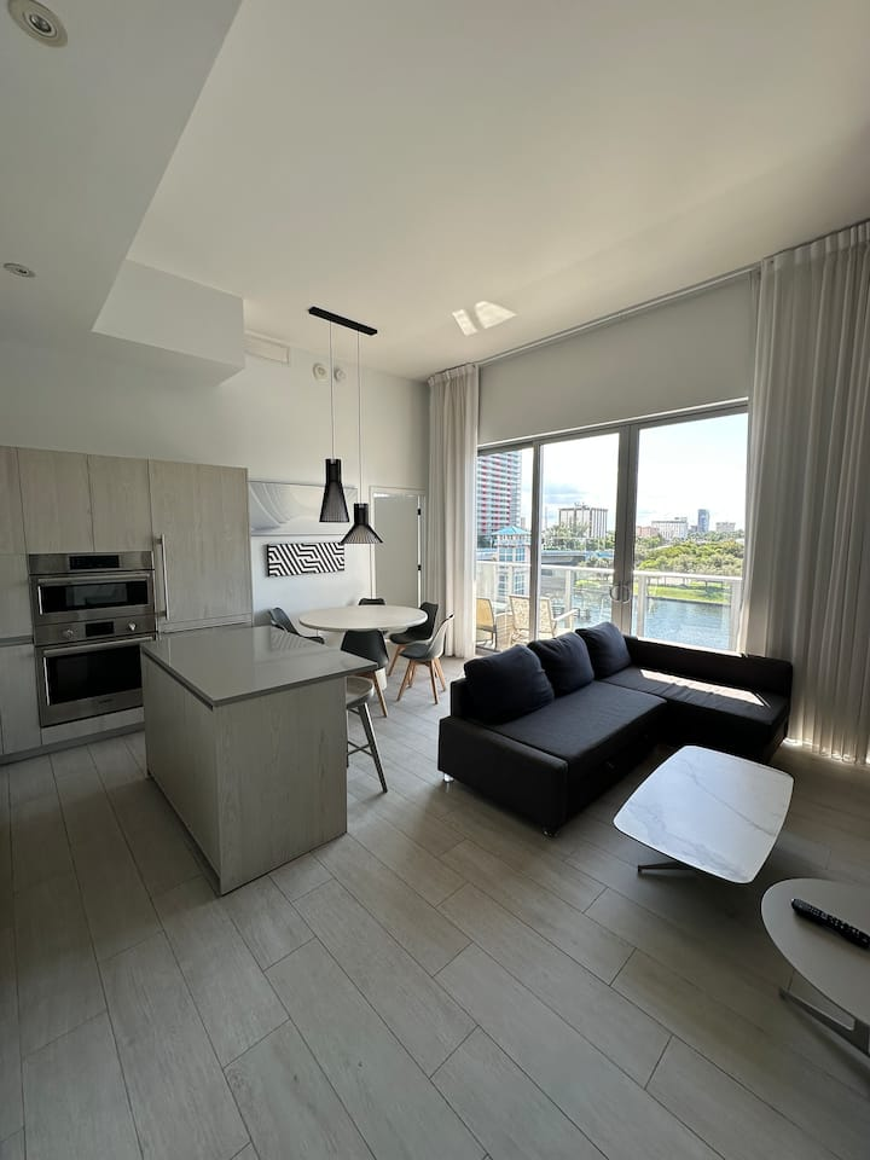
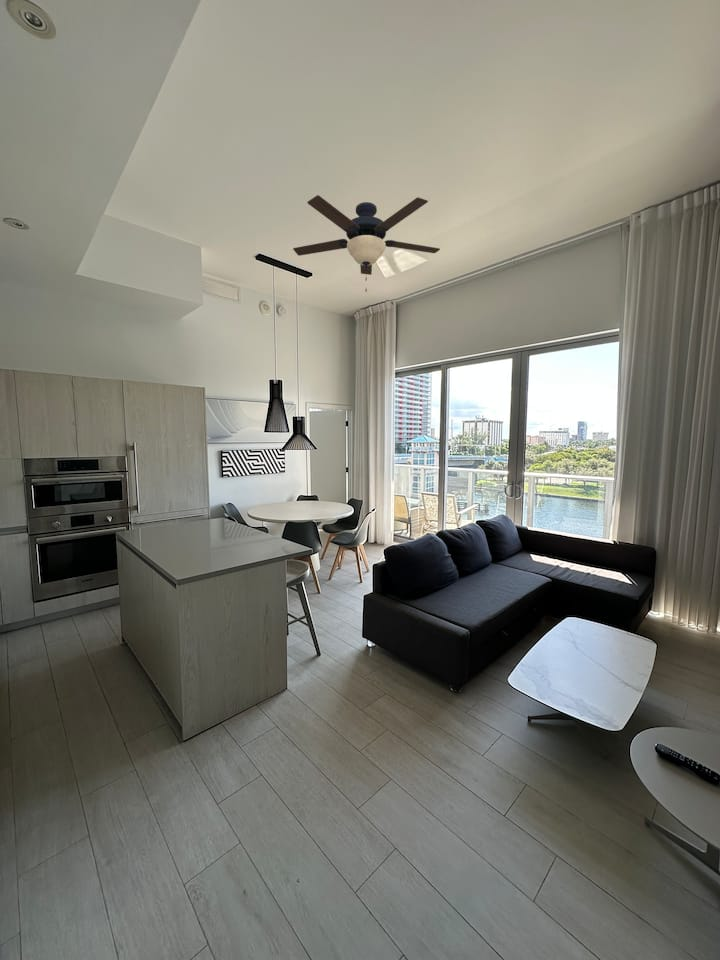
+ ceiling fan [292,194,441,293]
